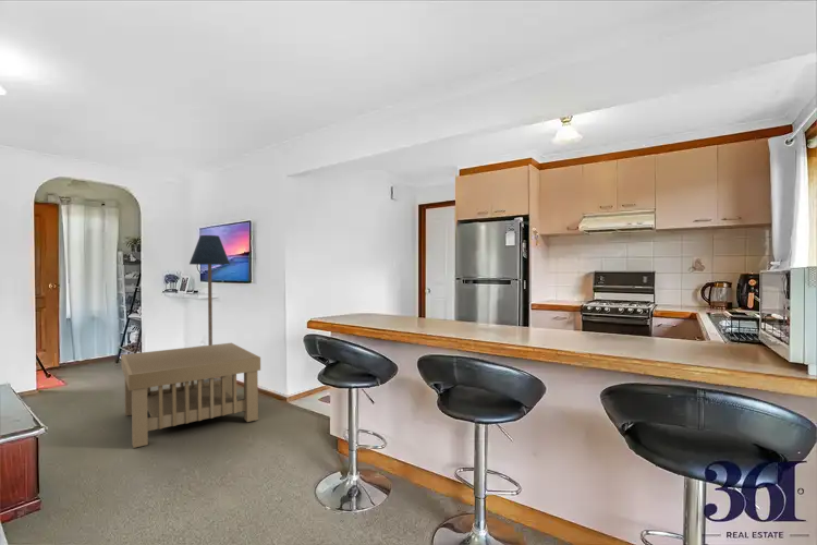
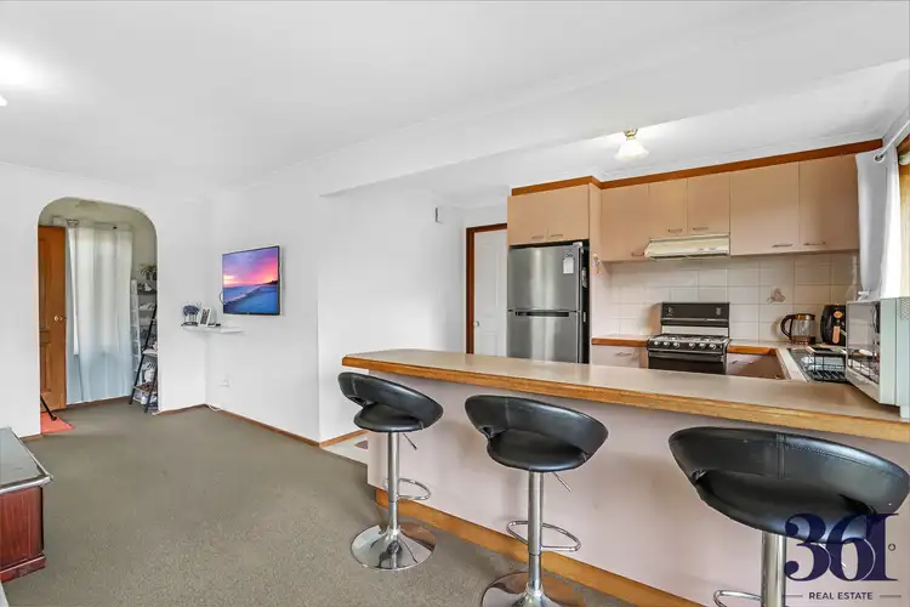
- floor lamp [188,234,231,383]
- coffee table [120,342,261,449]
